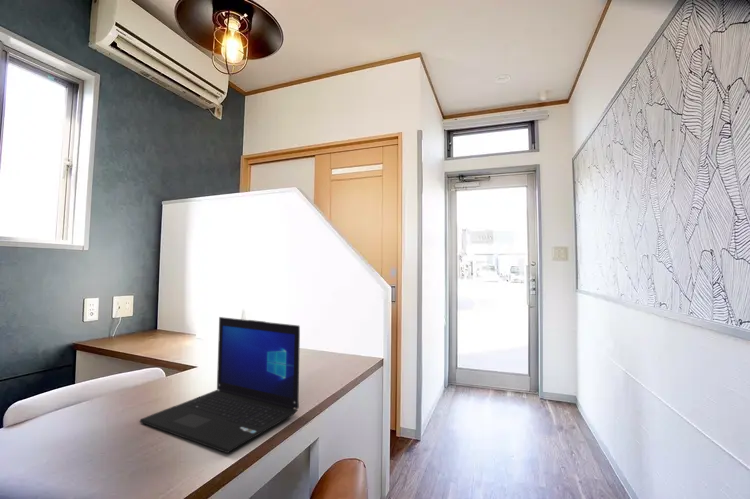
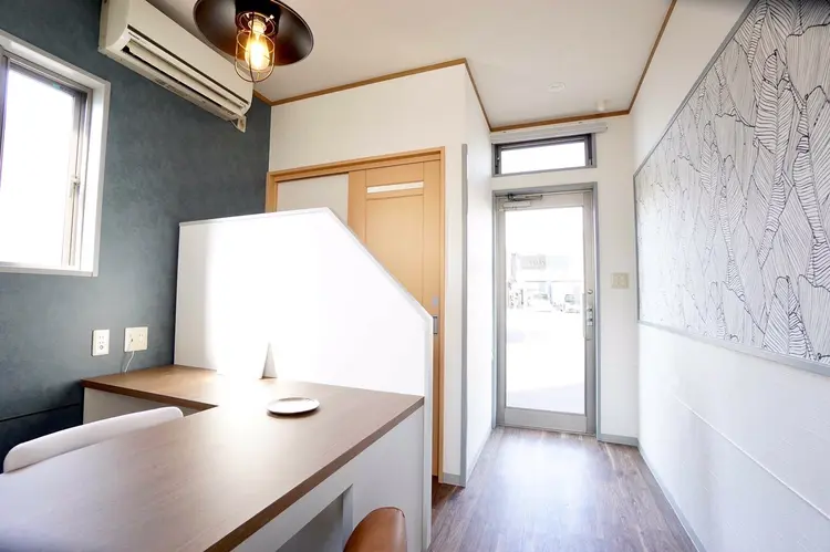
- laptop [139,316,301,454]
